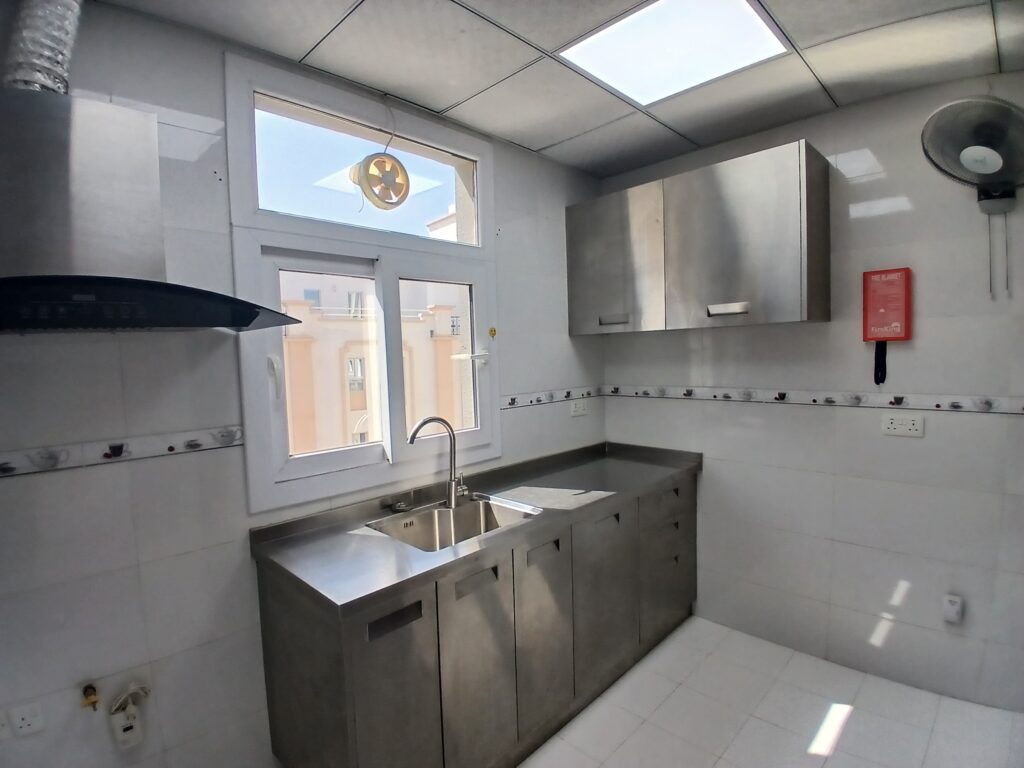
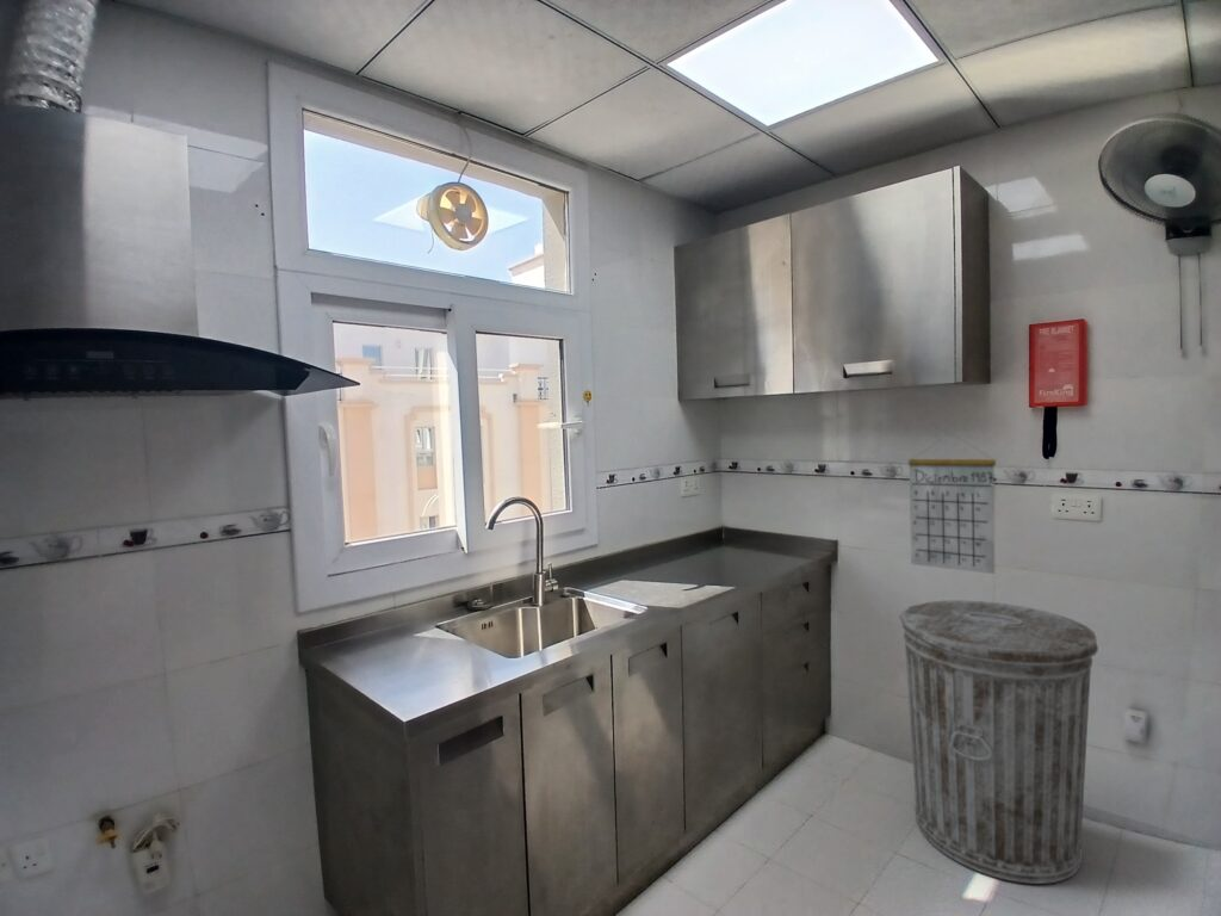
+ trash can [898,599,1099,885]
+ calendar [907,432,997,575]
